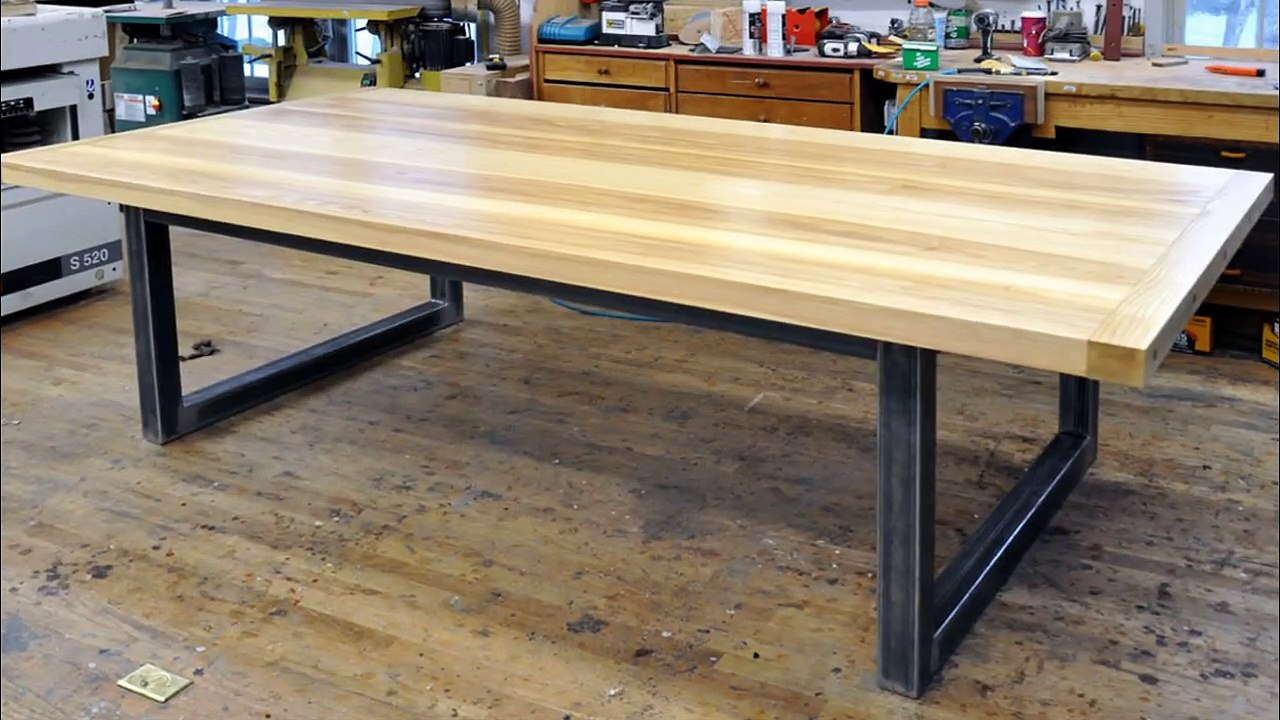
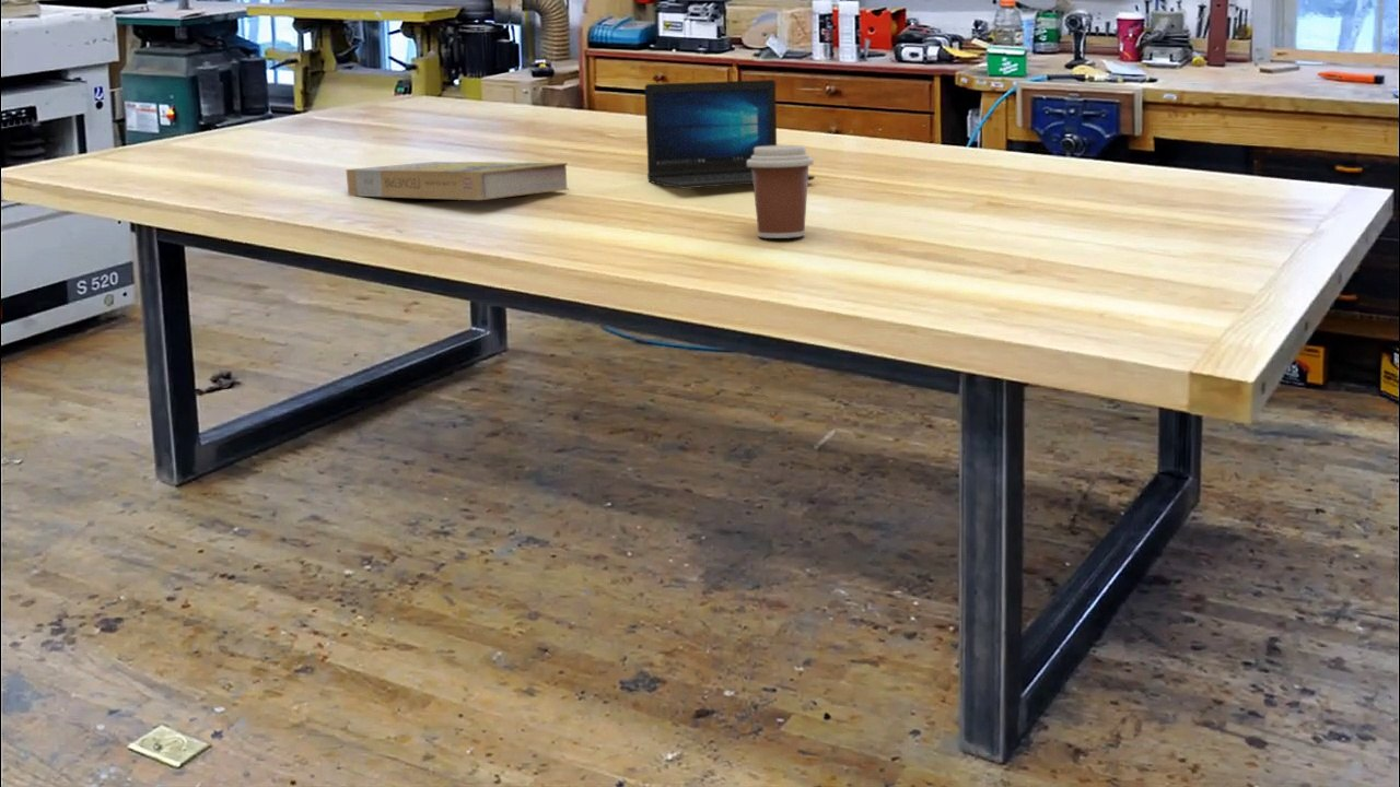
+ book [346,161,570,201]
+ coffee cup [747,144,815,239]
+ laptop [644,79,816,189]
